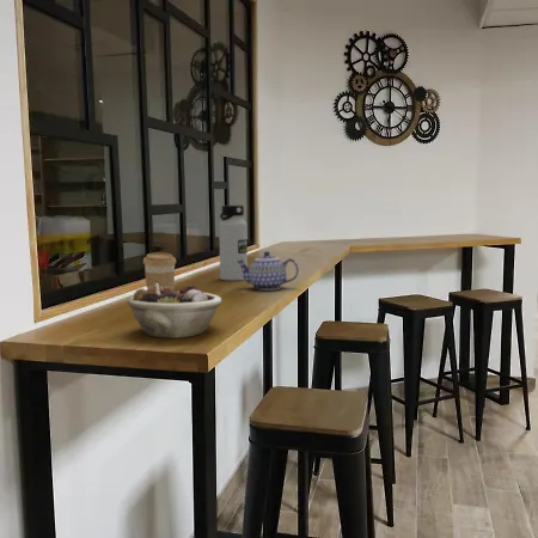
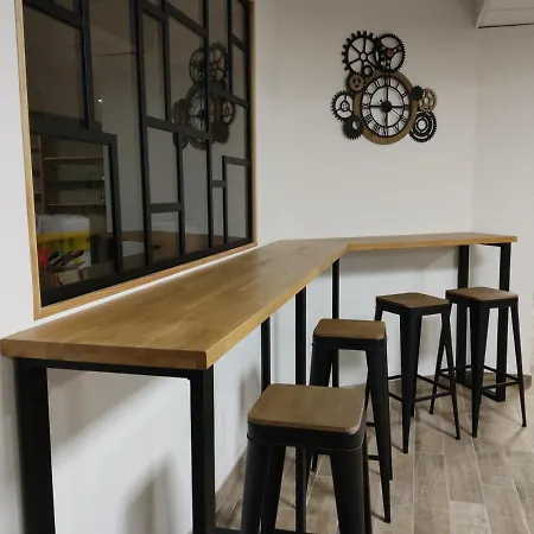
- succulent planter [127,283,222,340]
- water bottle [218,204,249,282]
- teapot [237,250,300,292]
- coffee cup [142,252,177,291]
